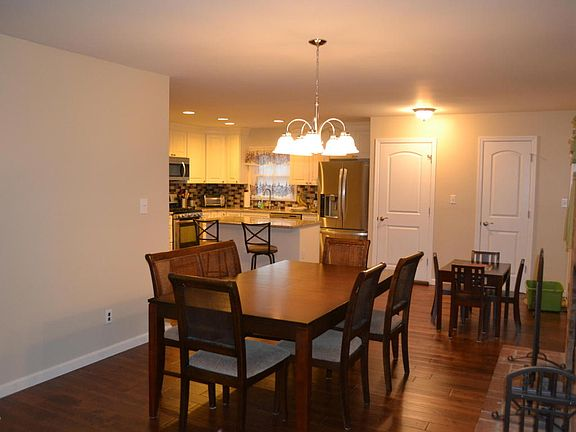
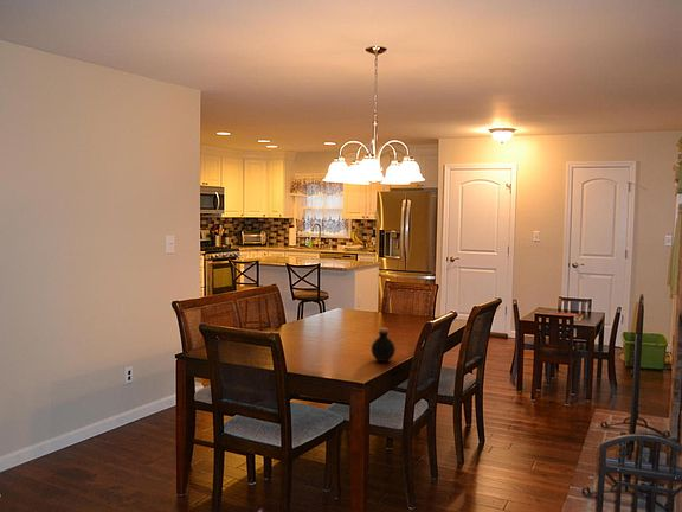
+ bottle [371,327,397,363]
